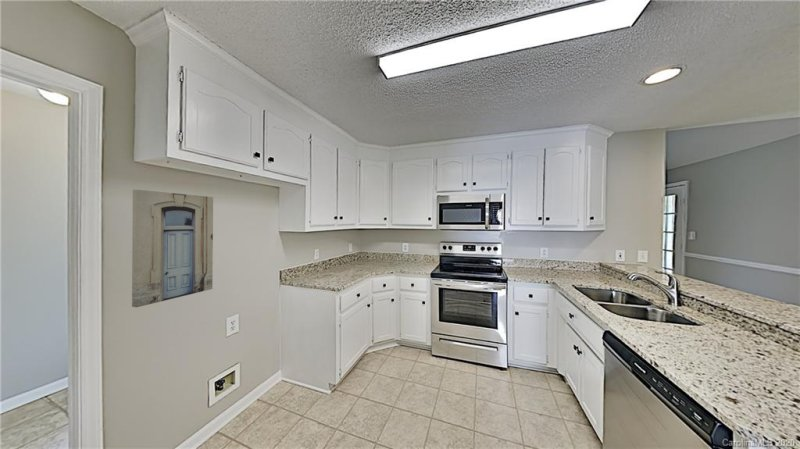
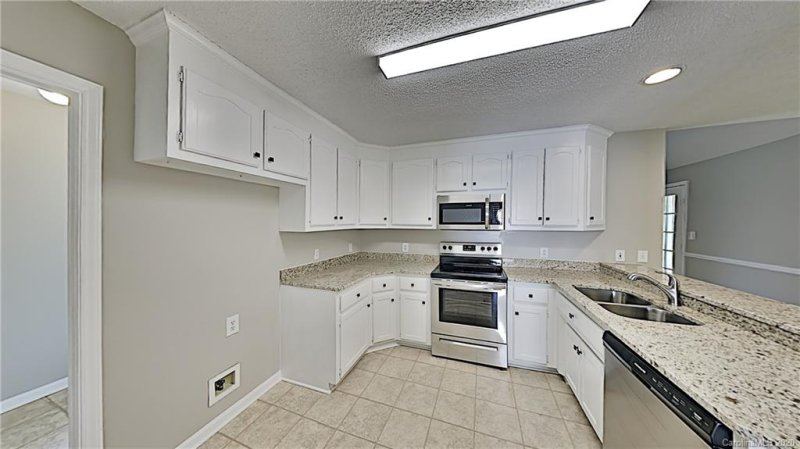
- wall art [131,189,214,308]
